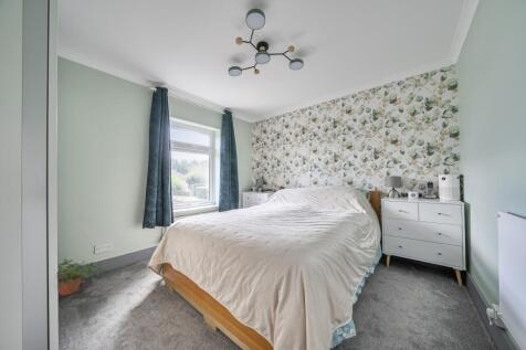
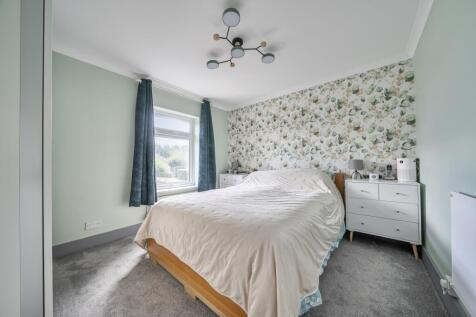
- potted plant [57,258,106,297]
